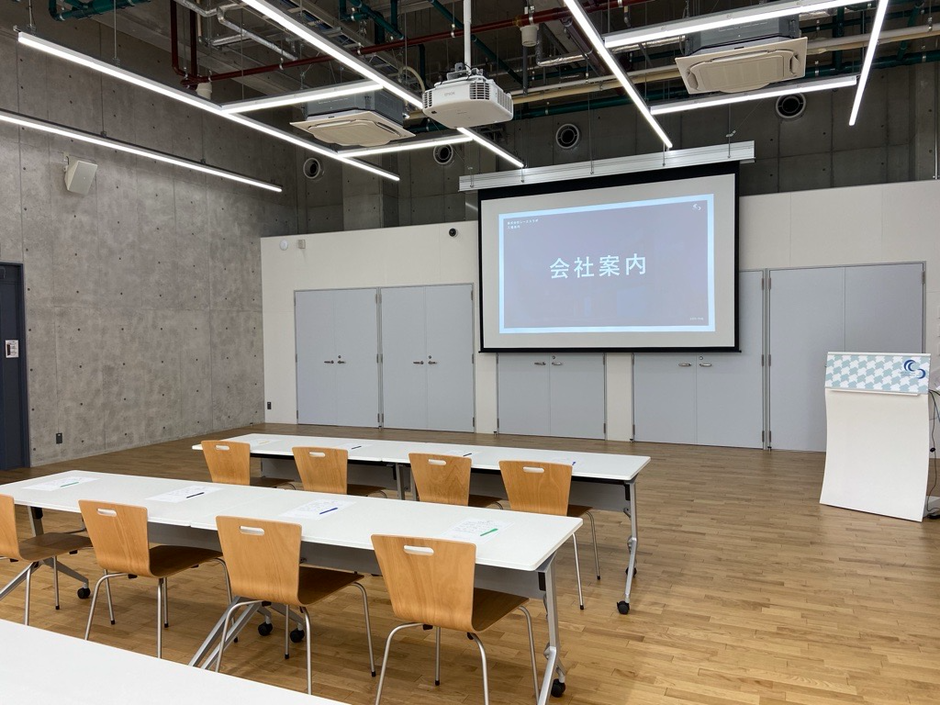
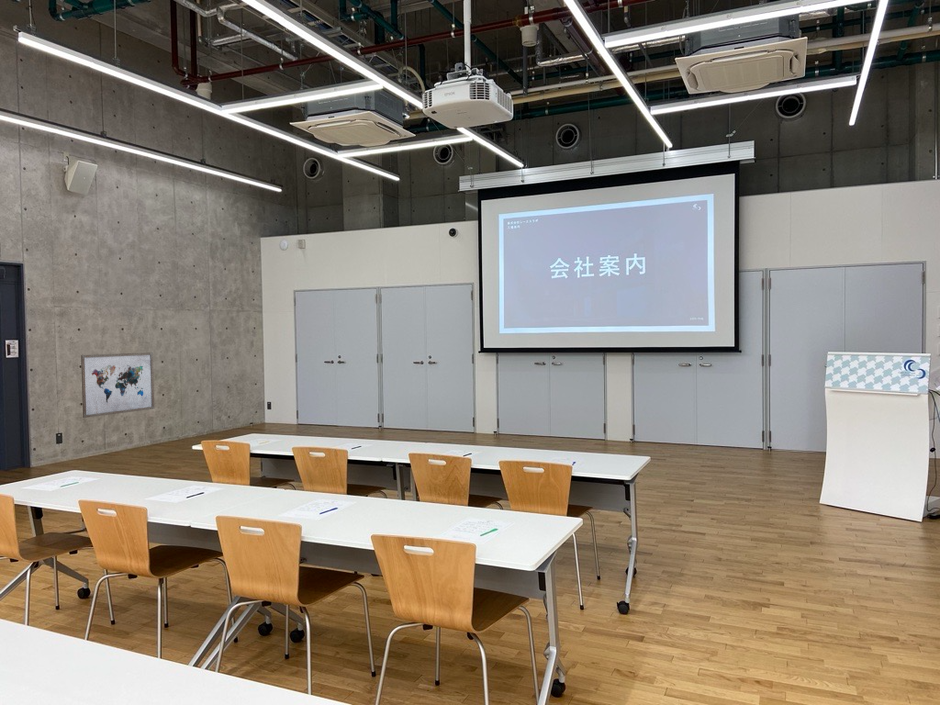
+ wall art [80,351,155,419]
